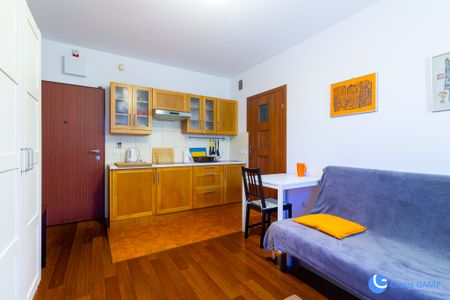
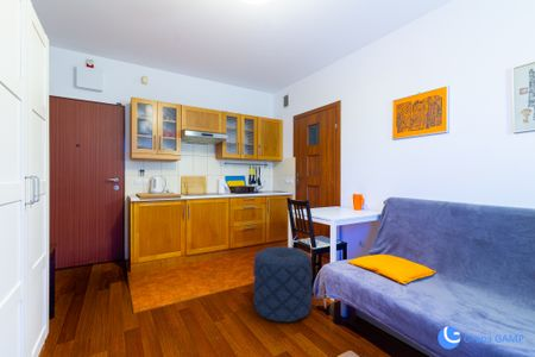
+ pouf [252,245,314,324]
